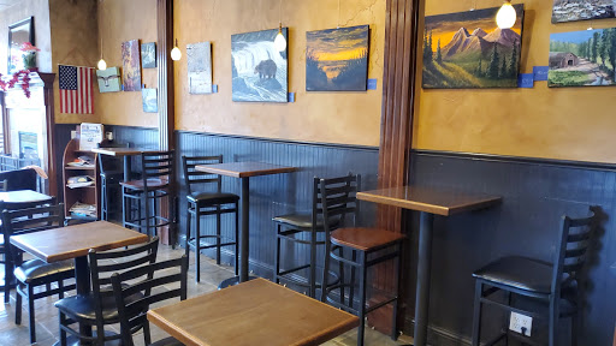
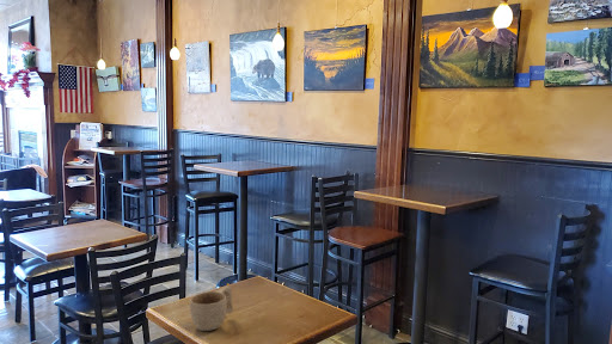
+ cup [189,285,234,332]
